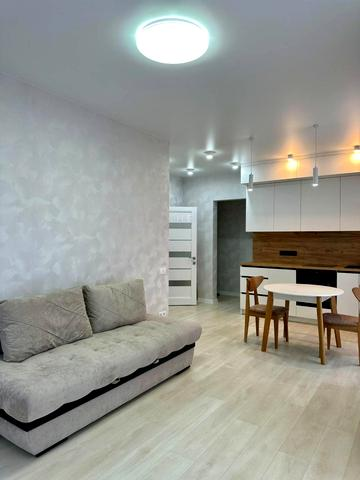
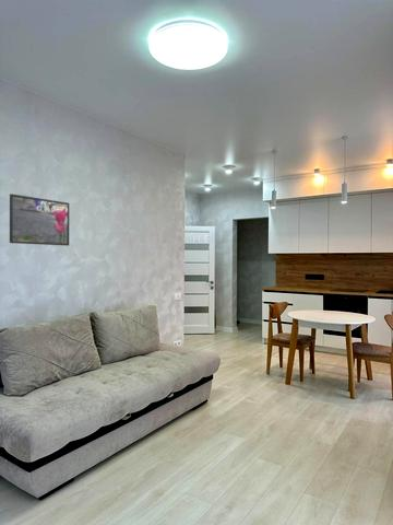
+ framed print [9,192,70,247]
